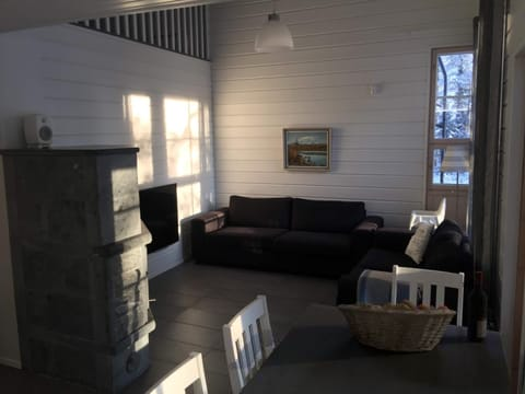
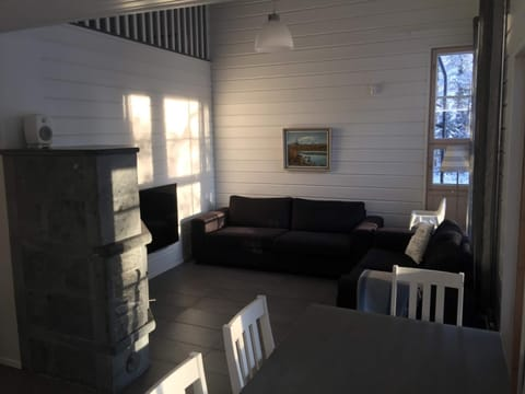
- alcohol [466,270,489,343]
- fruit basket [336,296,457,354]
